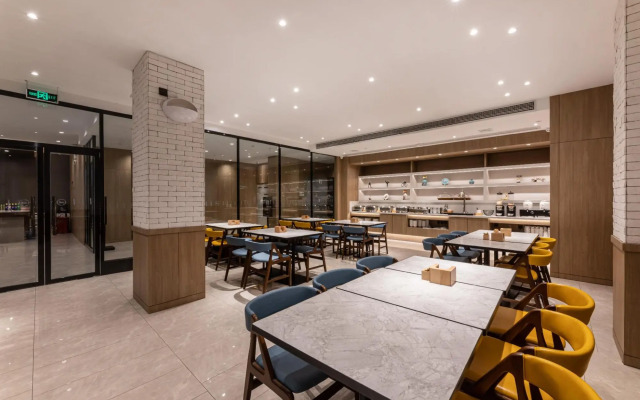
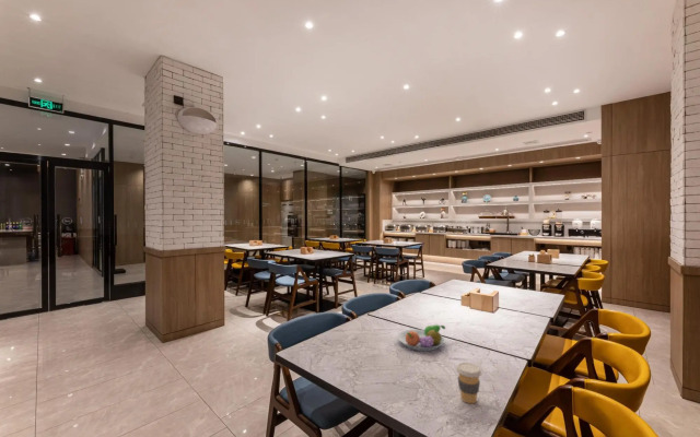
+ fruit bowl [397,323,446,352]
+ coffee cup [455,362,482,404]
